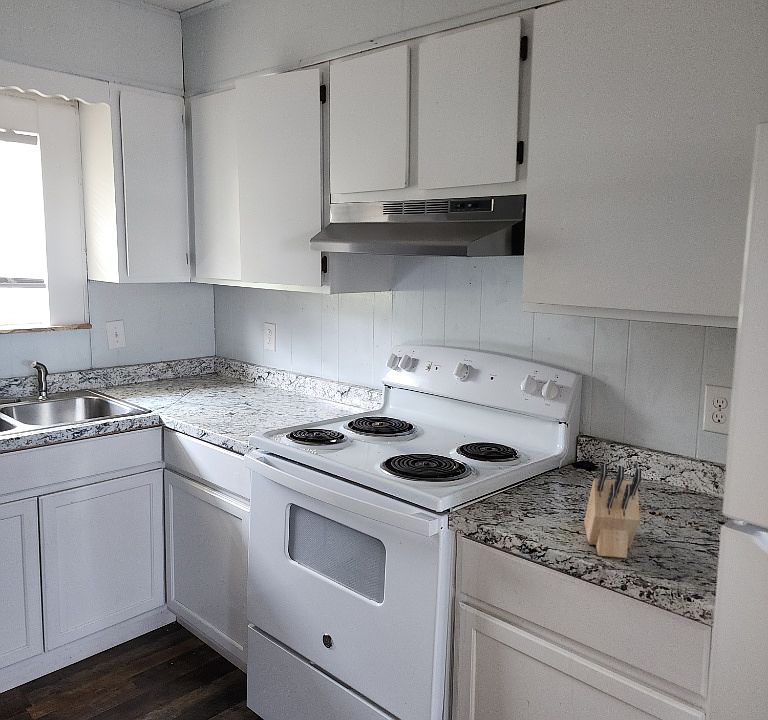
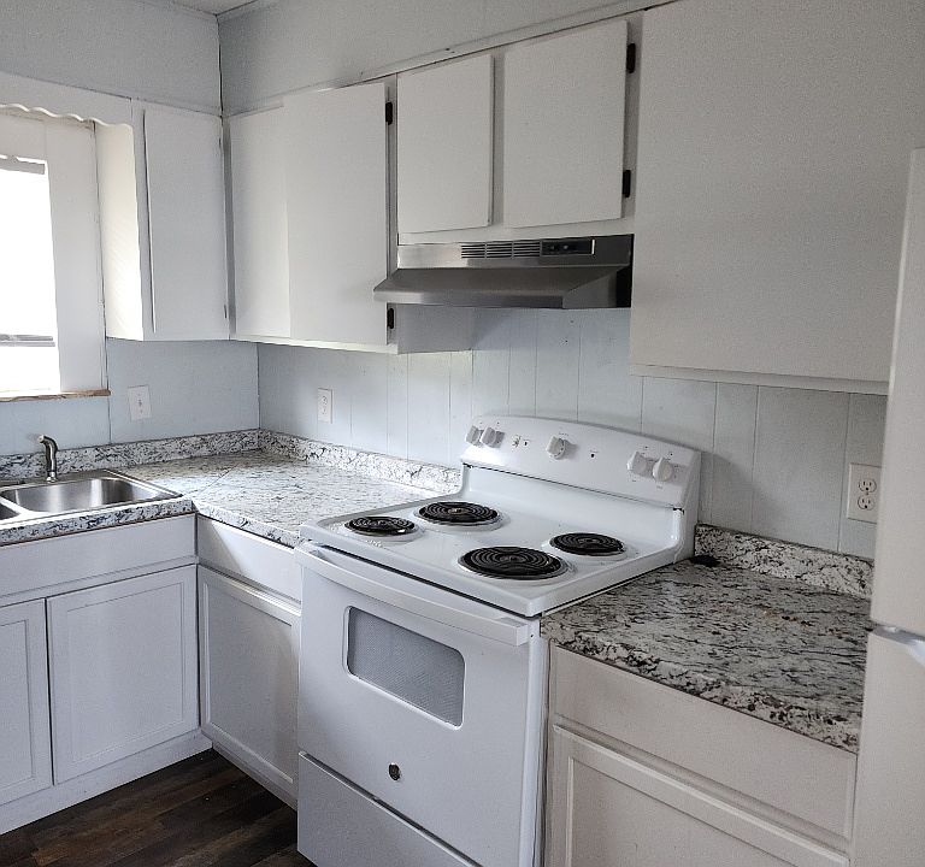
- knife block [583,463,642,559]
